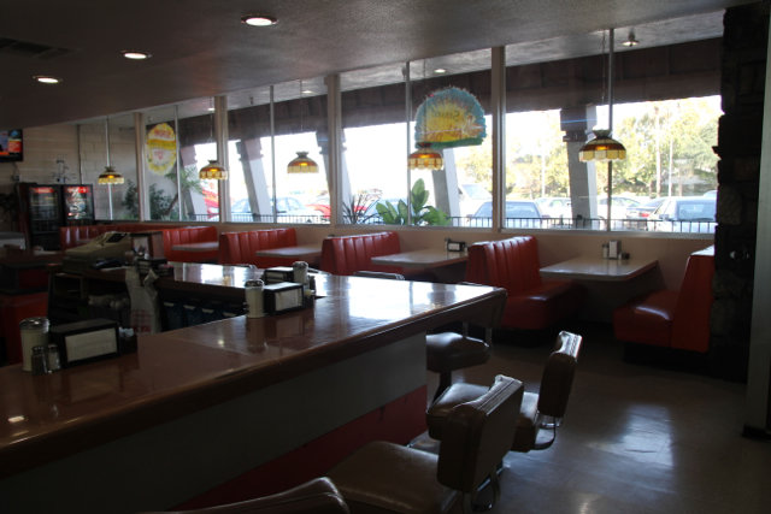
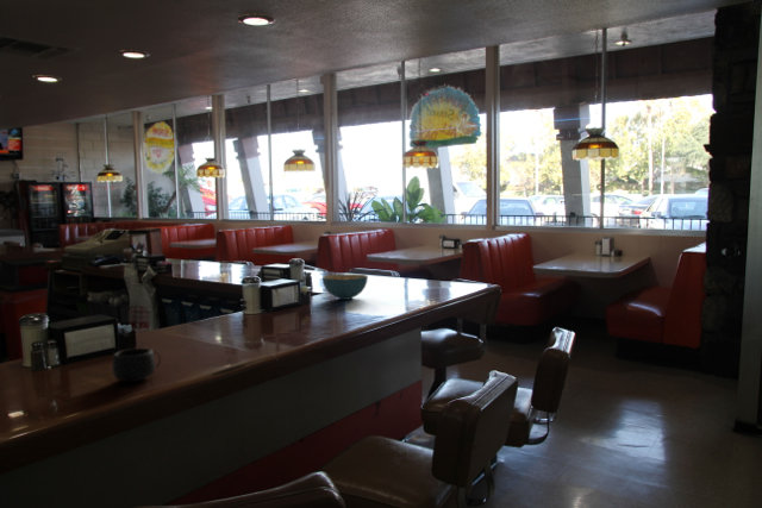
+ cereal bowl [321,272,369,301]
+ mug [111,347,162,383]
